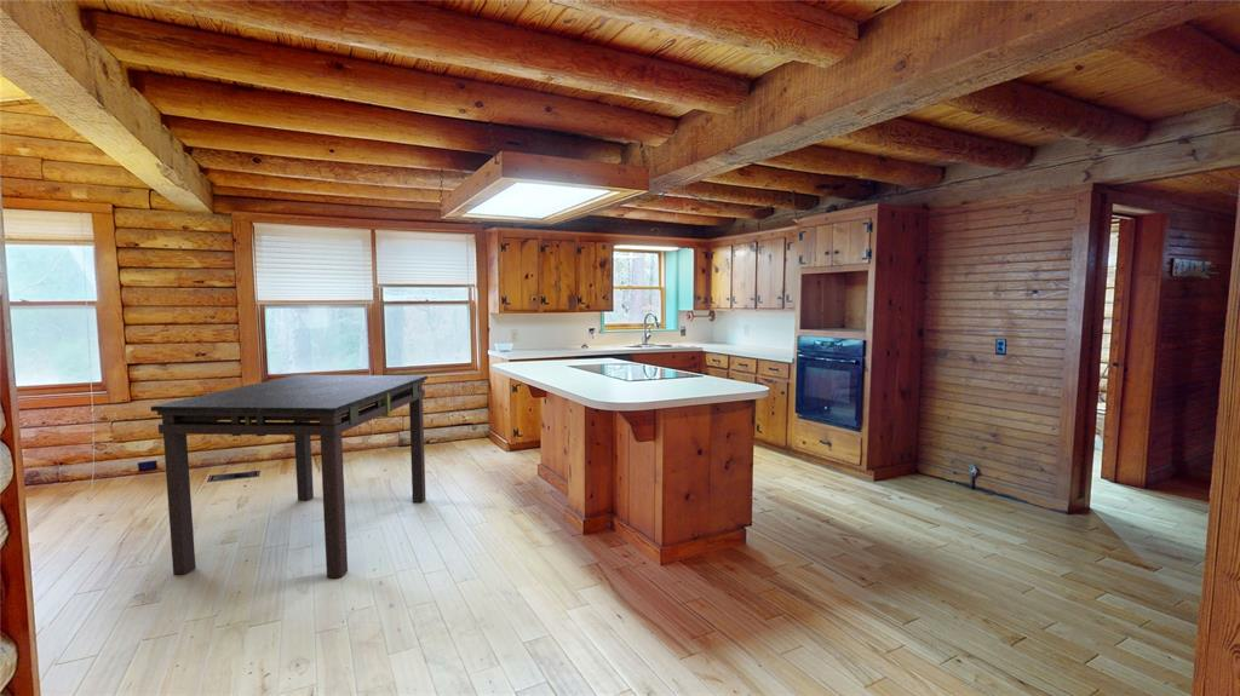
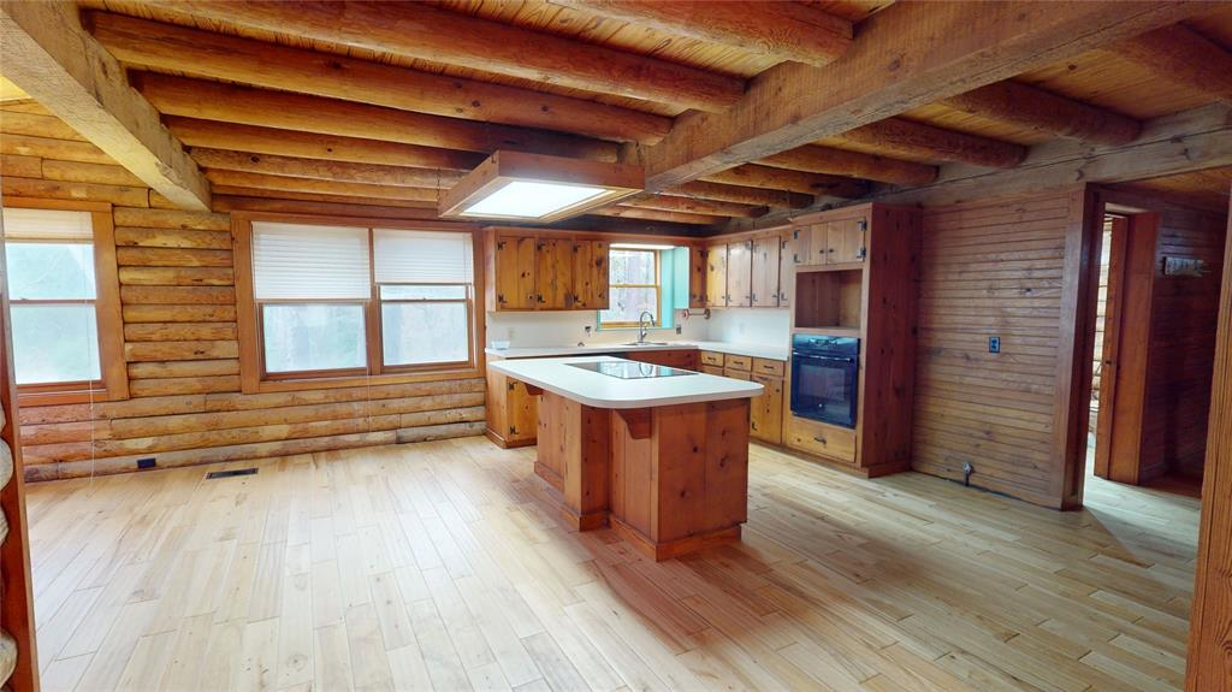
- dining table [150,374,429,579]
